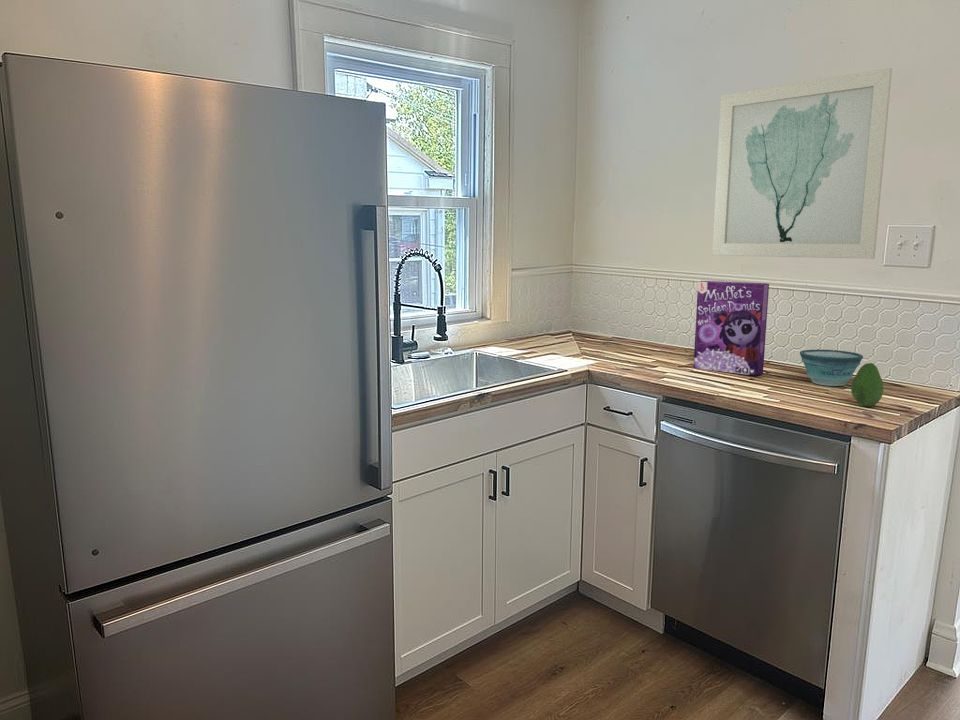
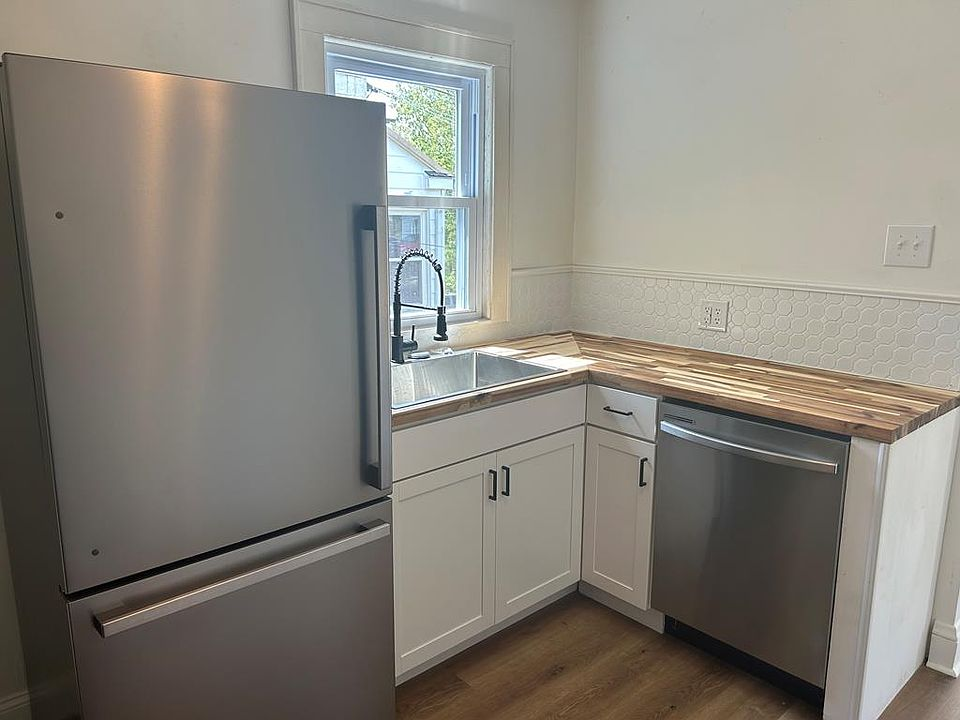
- bowl [799,349,864,387]
- fruit [850,362,884,407]
- cereal box [693,280,770,377]
- wall art [711,67,893,260]
